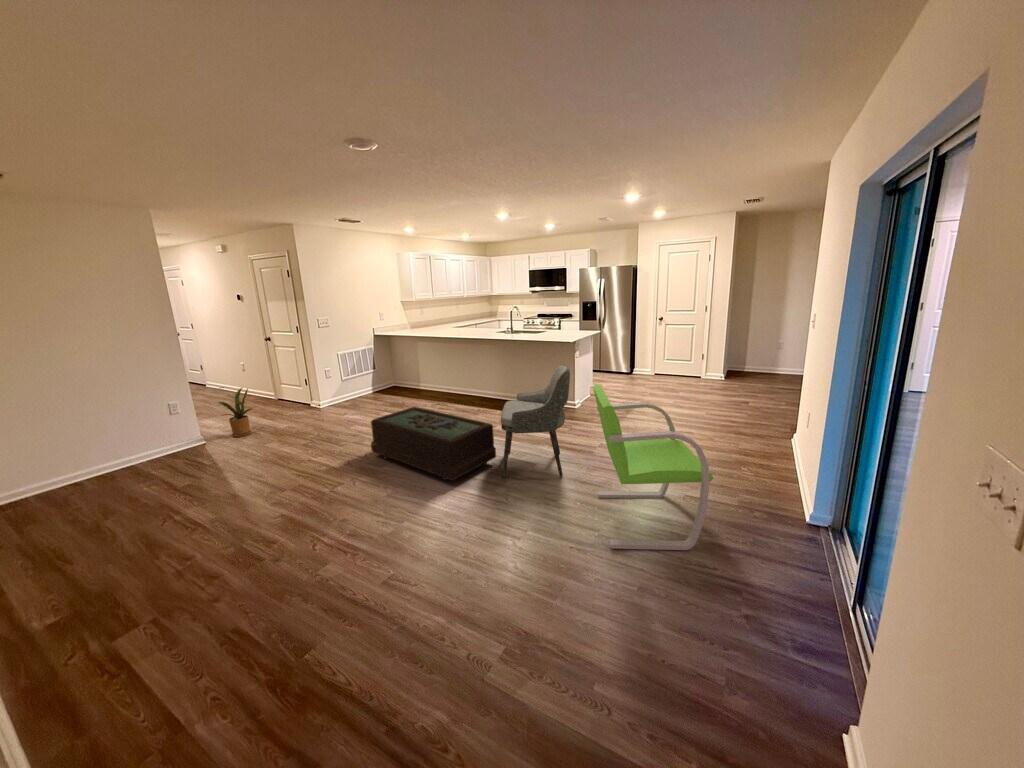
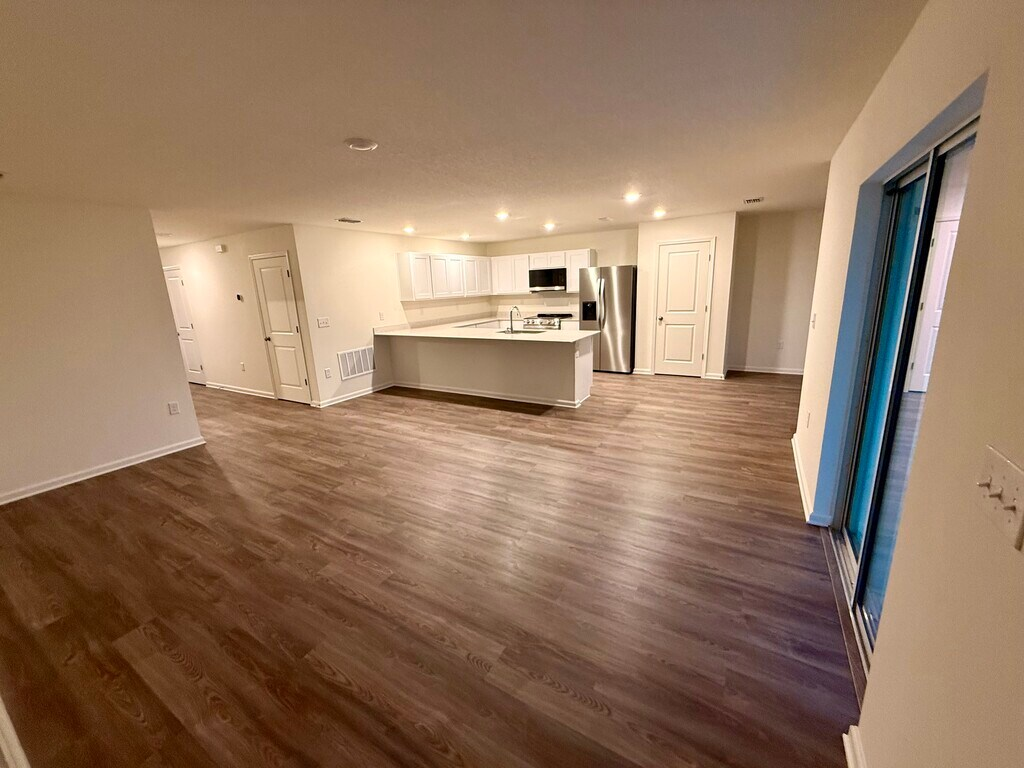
- armchair [592,383,714,551]
- coffee table [370,406,497,482]
- dining chair [500,364,571,479]
- house plant [216,386,253,438]
